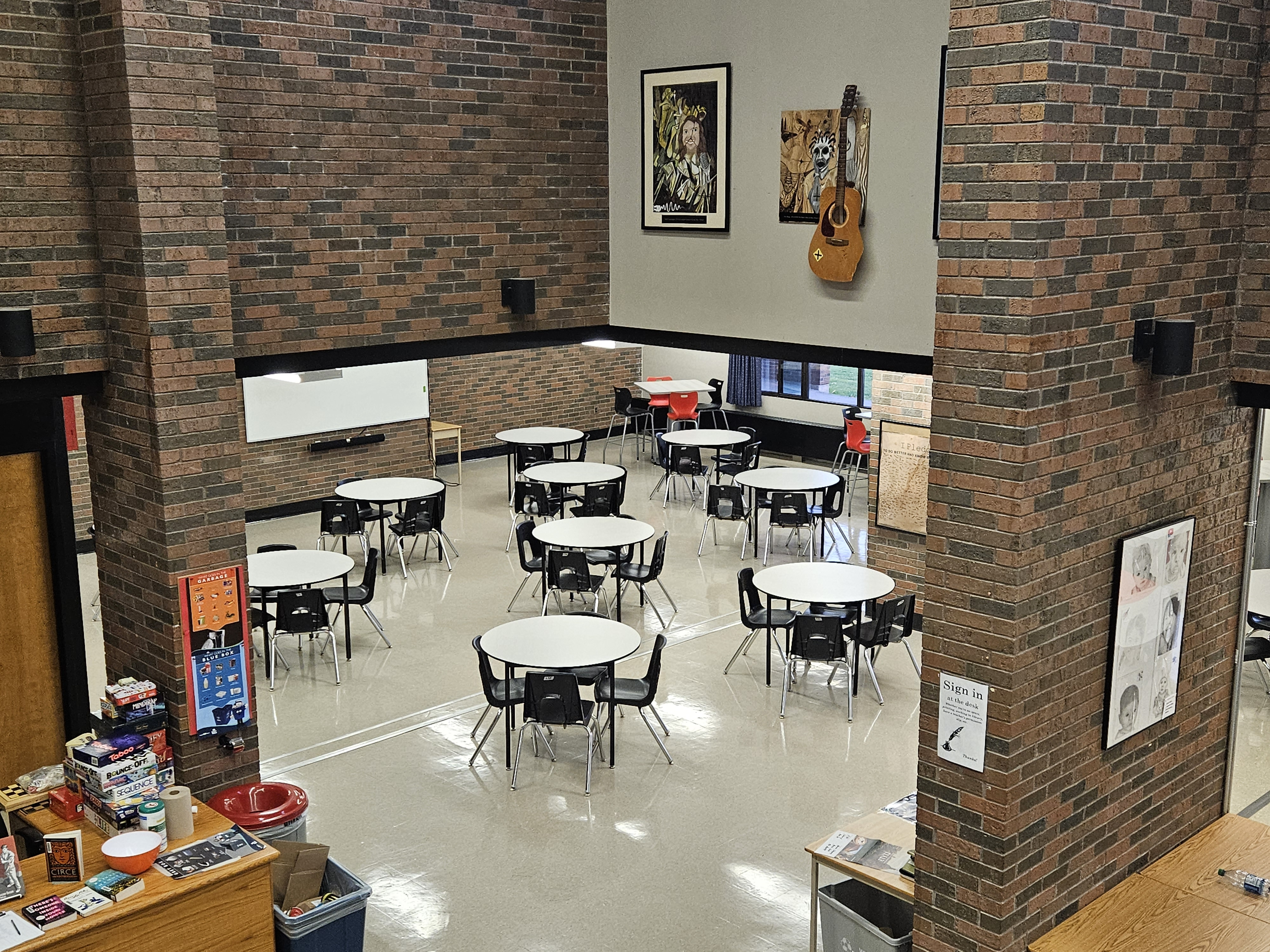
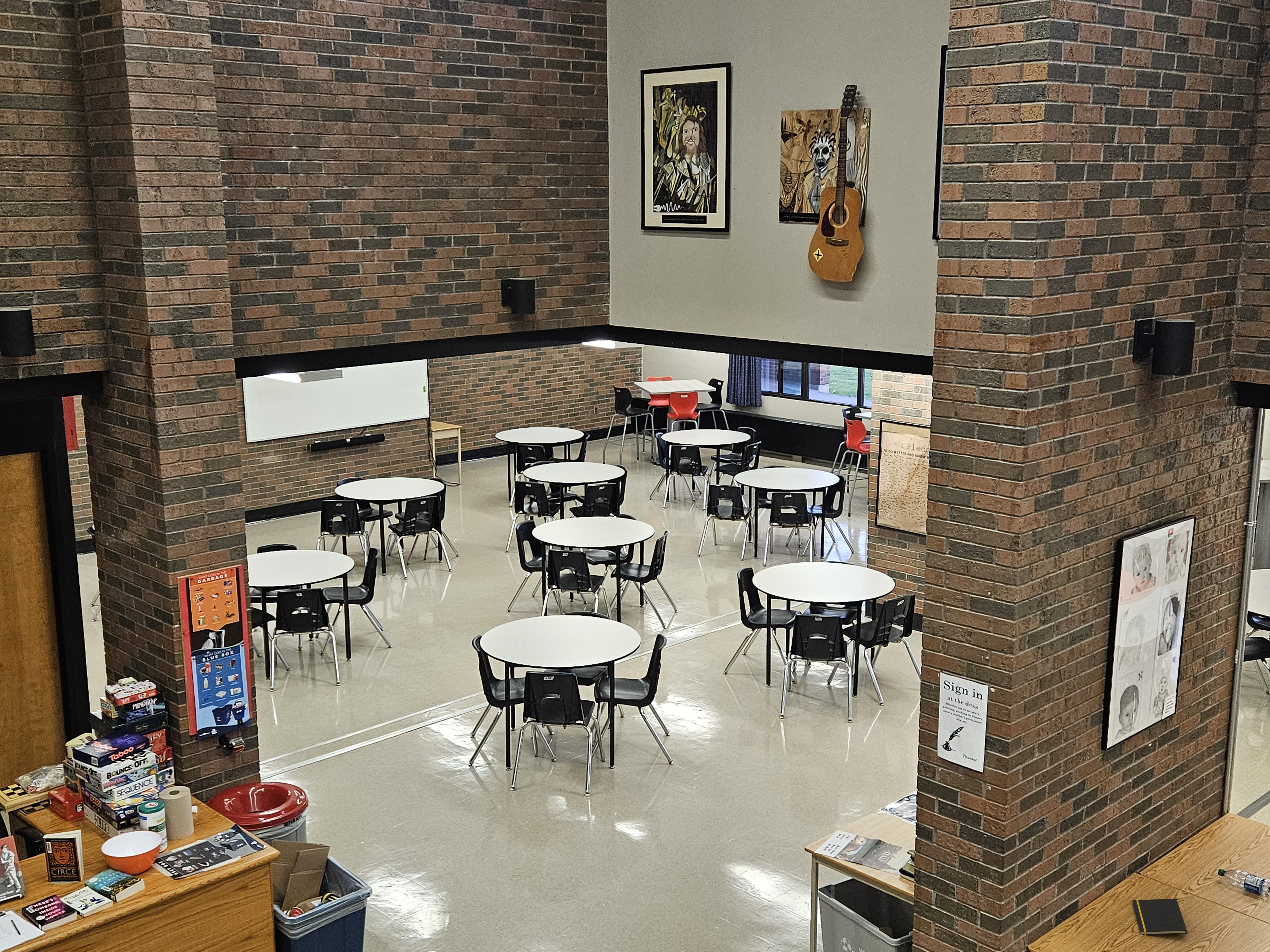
+ notepad [1132,898,1187,935]
